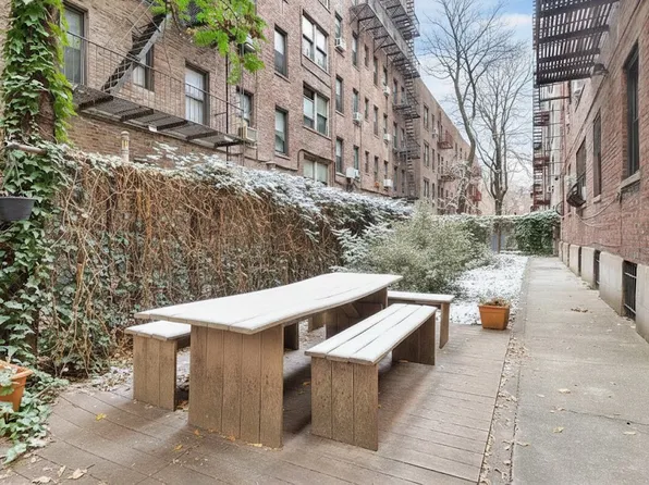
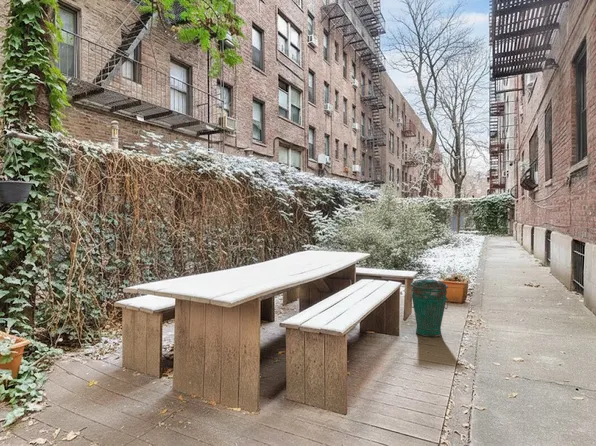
+ trash can [410,276,449,338]
